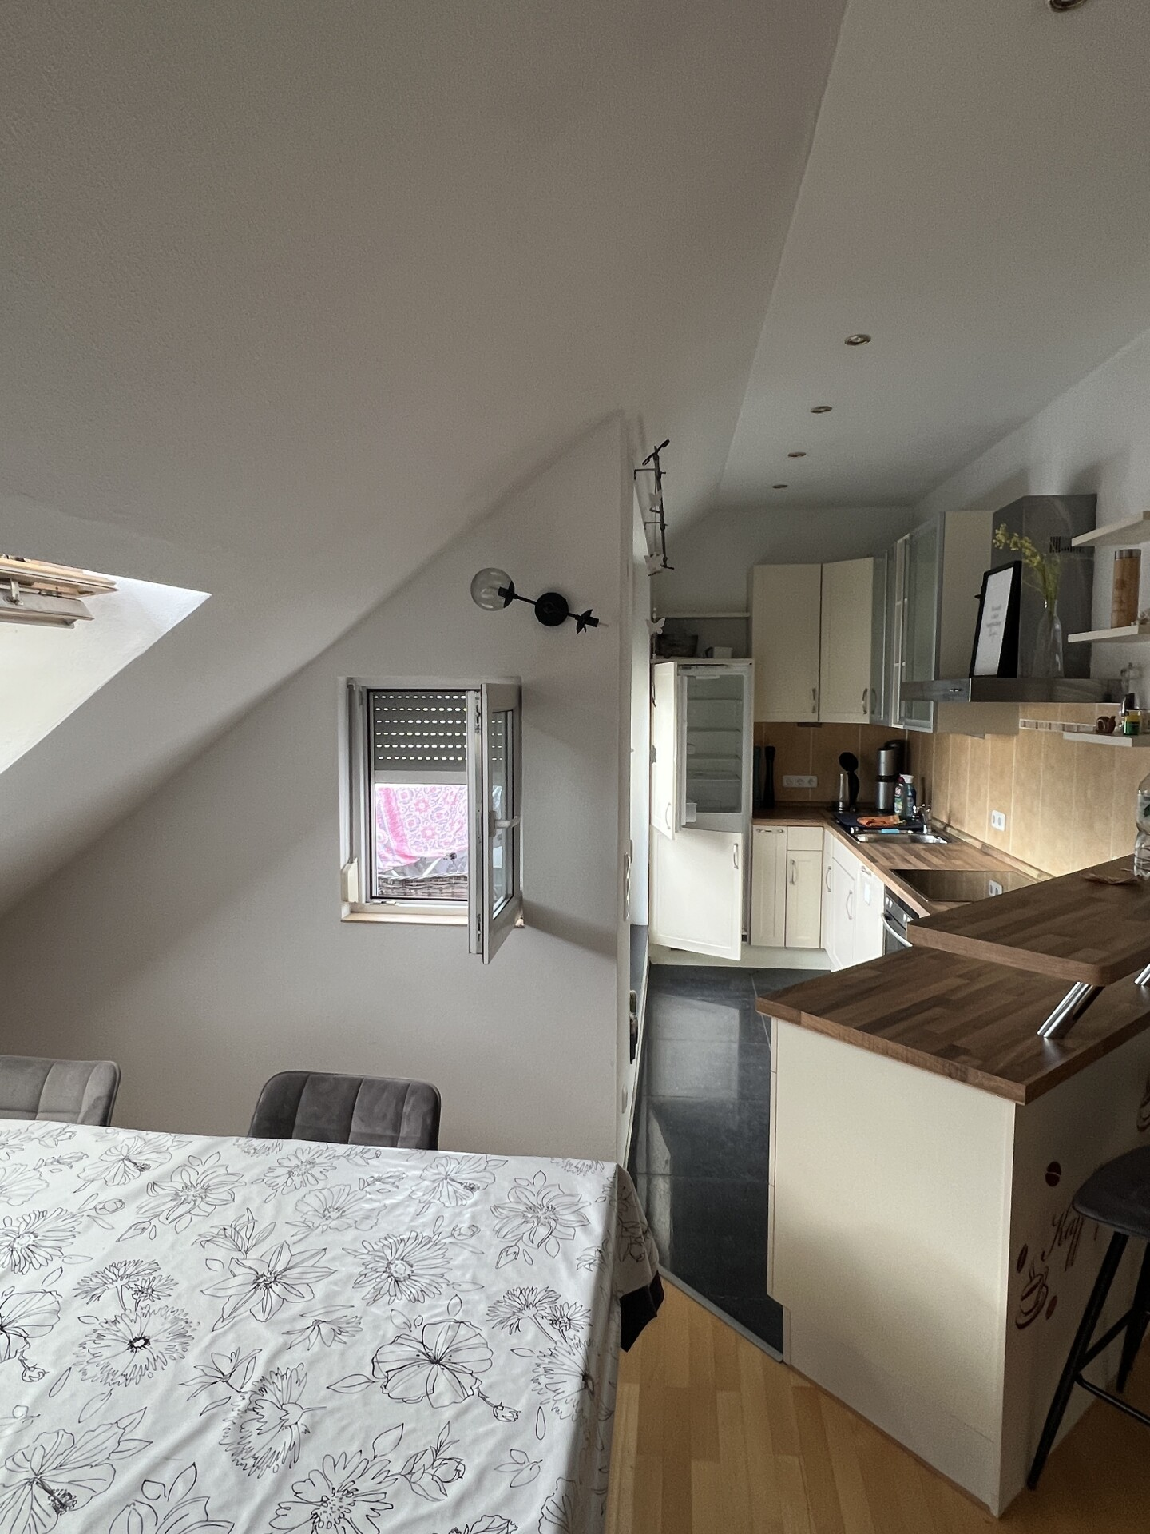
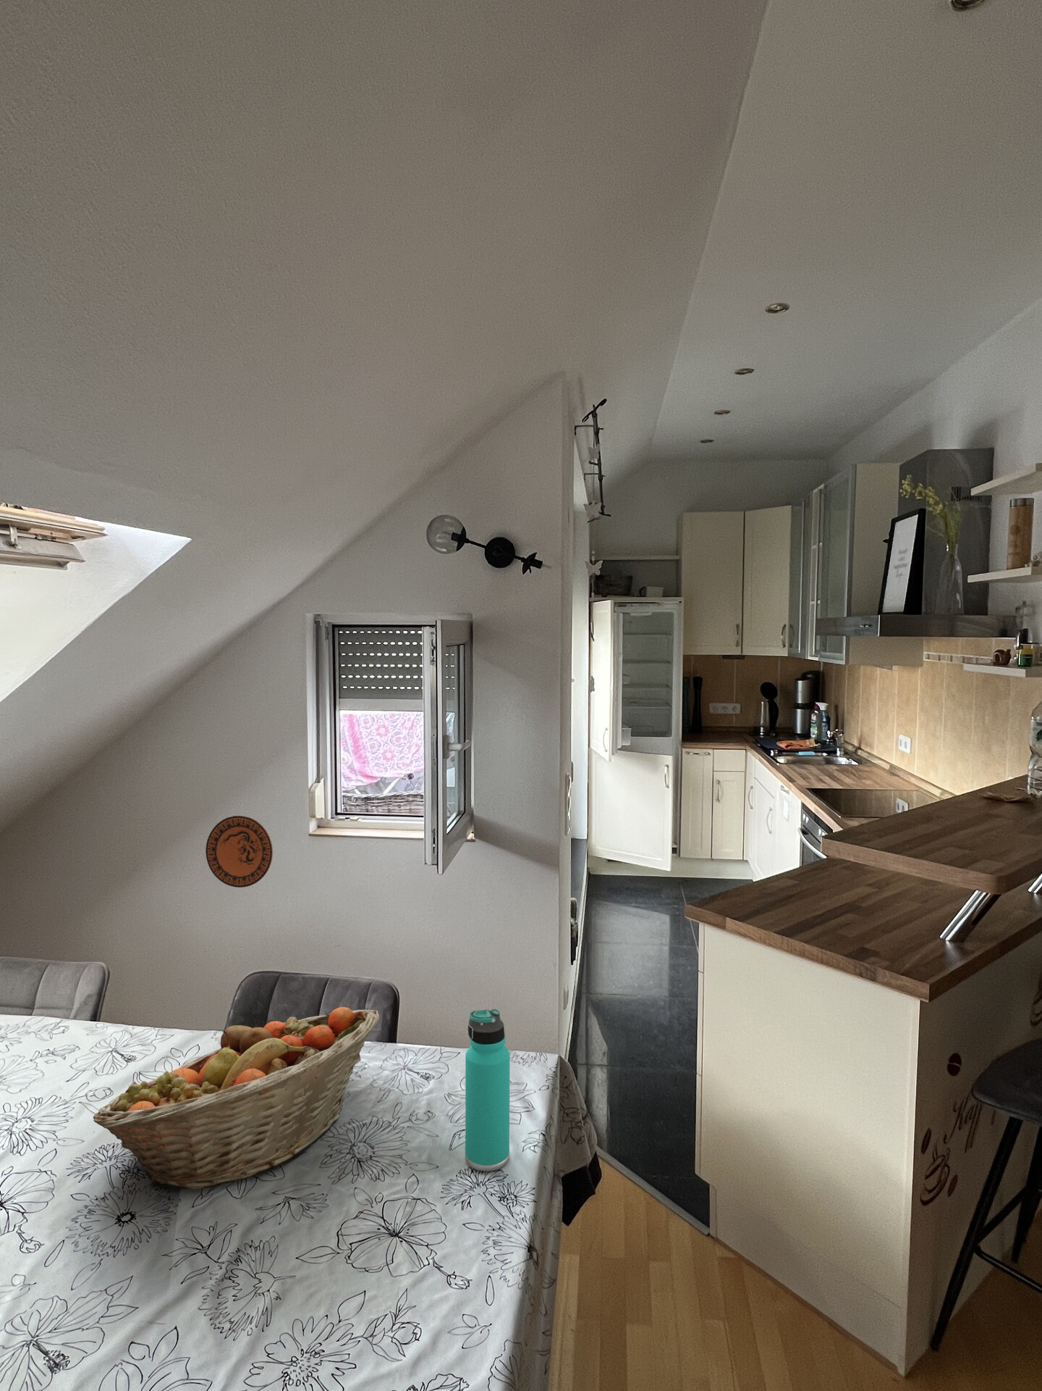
+ thermos bottle [464,1009,510,1172]
+ decorative plate [205,815,274,888]
+ fruit basket [93,1007,381,1191]
